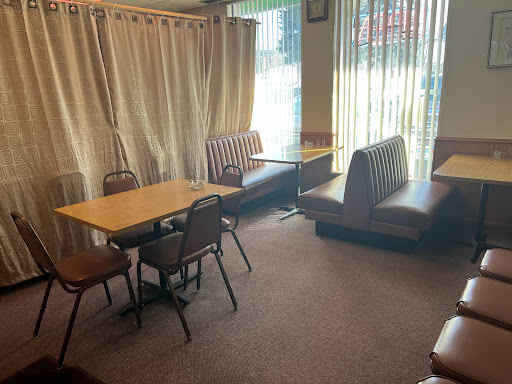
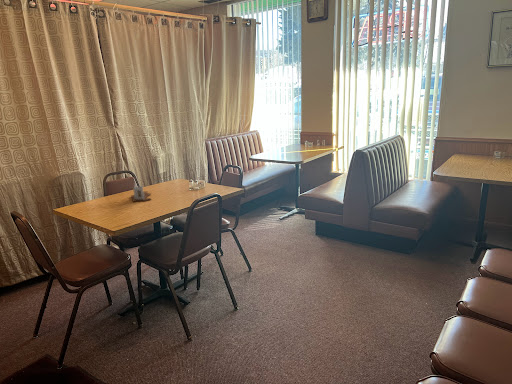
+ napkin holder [130,181,152,203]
